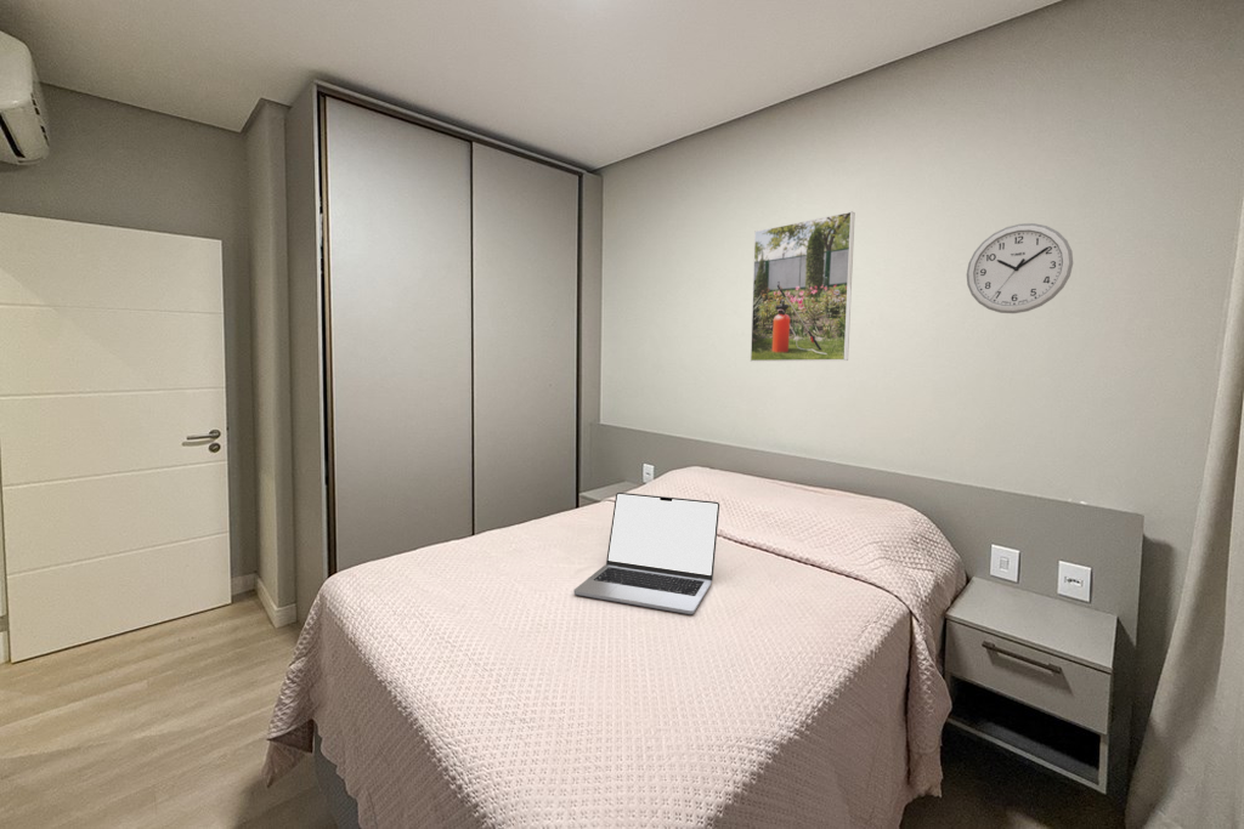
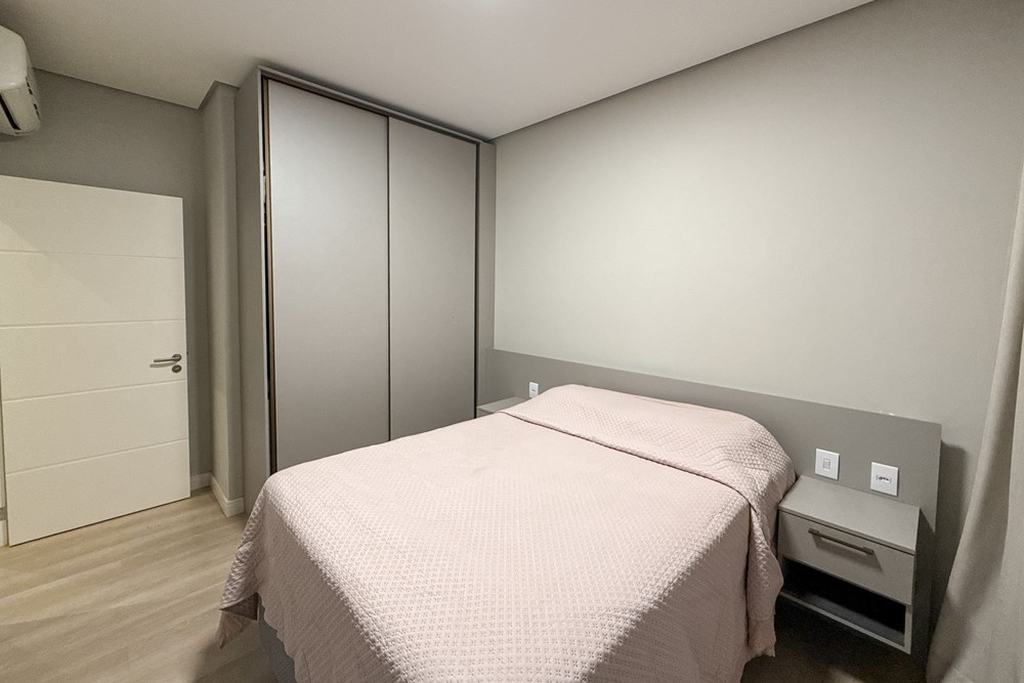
- wall clock [966,222,1074,314]
- laptop [572,492,720,615]
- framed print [750,210,856,363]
